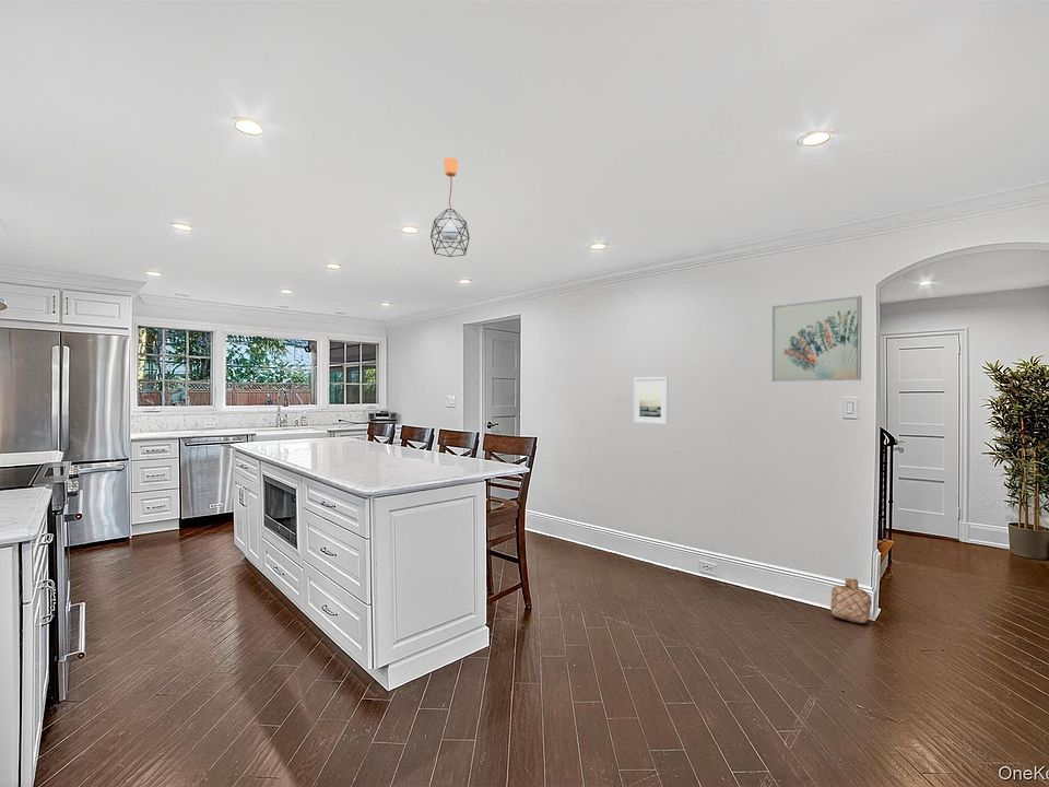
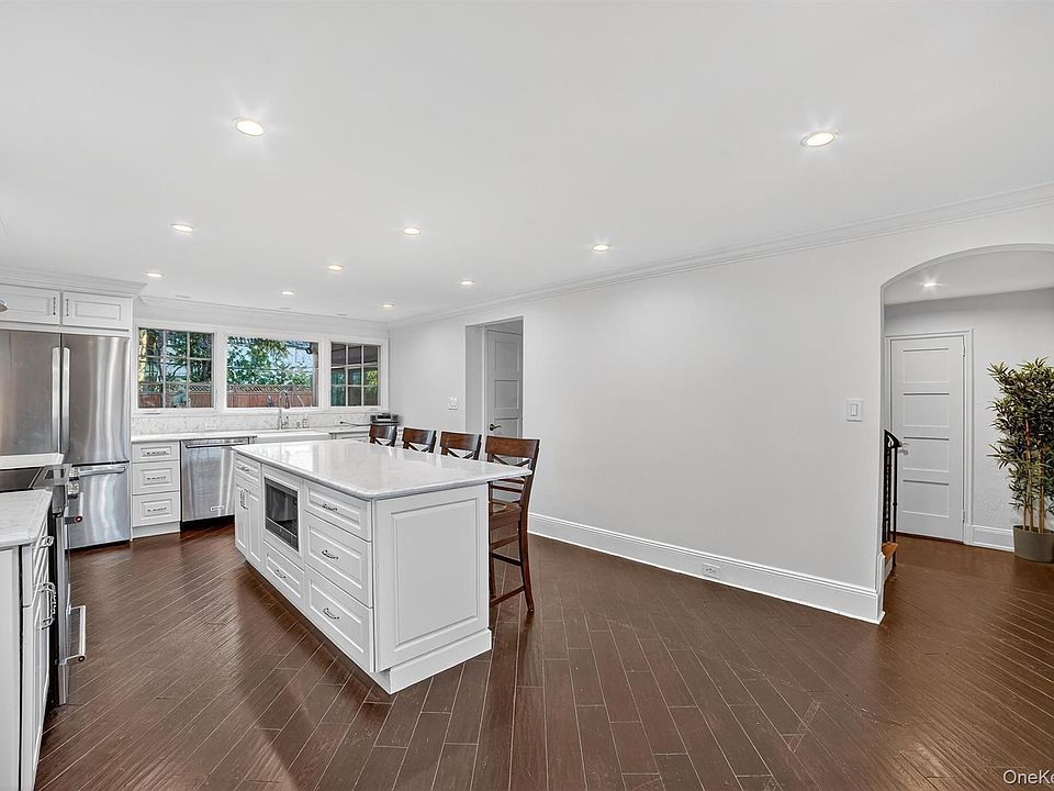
- pendant light [429,156,471,258]
- wall art [770,295,863,383]
- basket [829,577,873,624]
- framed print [633,376,670,426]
